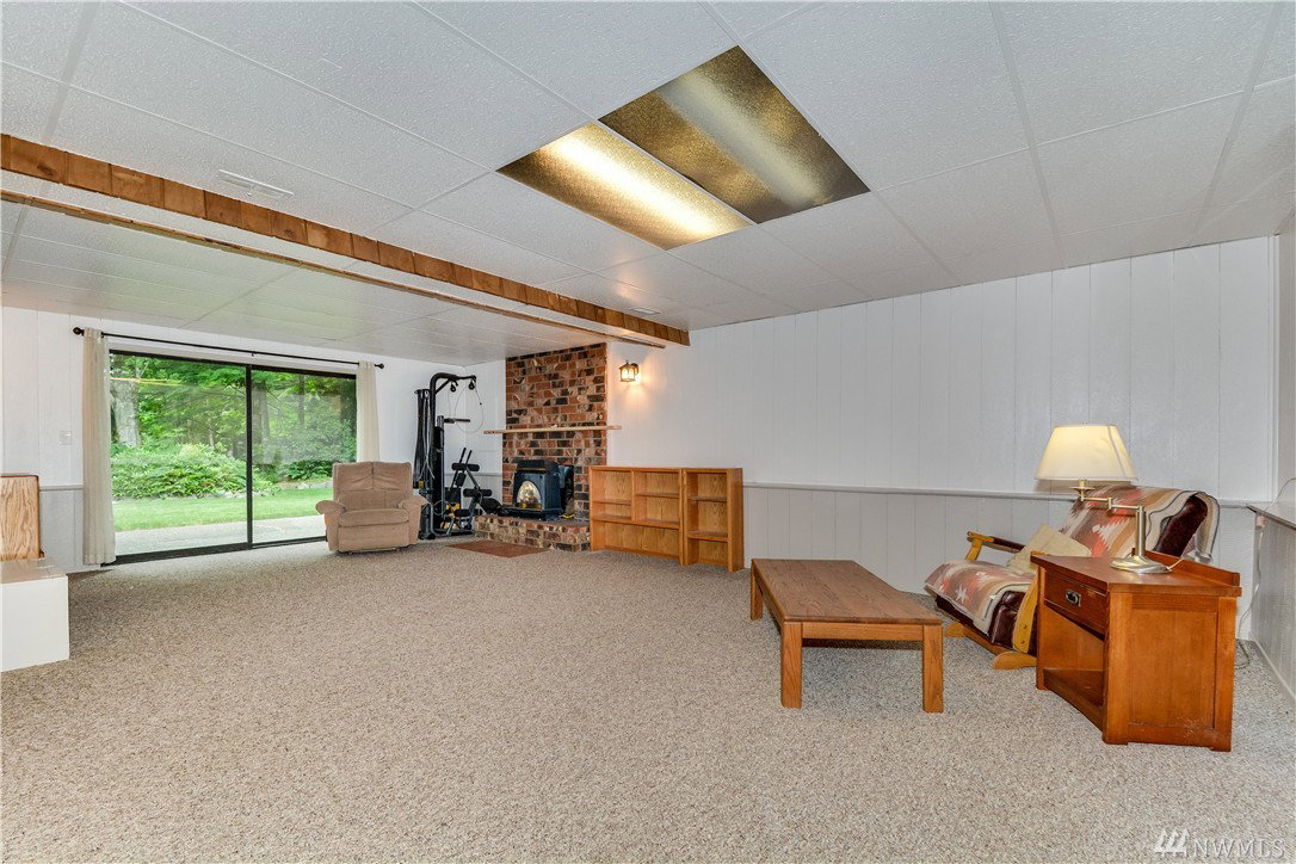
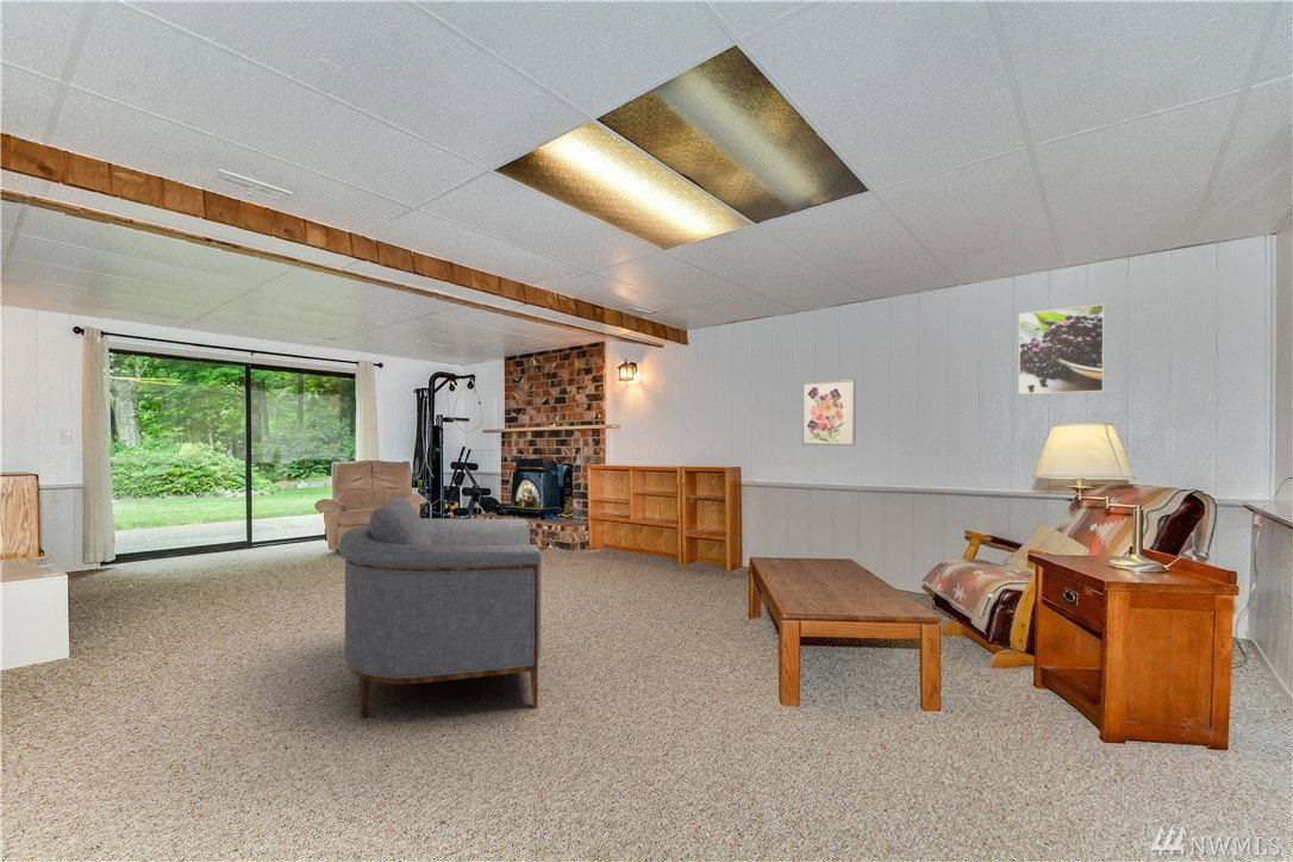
+ armchair [338,494,543,719]
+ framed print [1018,304,1105,395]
+ wall art [801,379,856,448]
